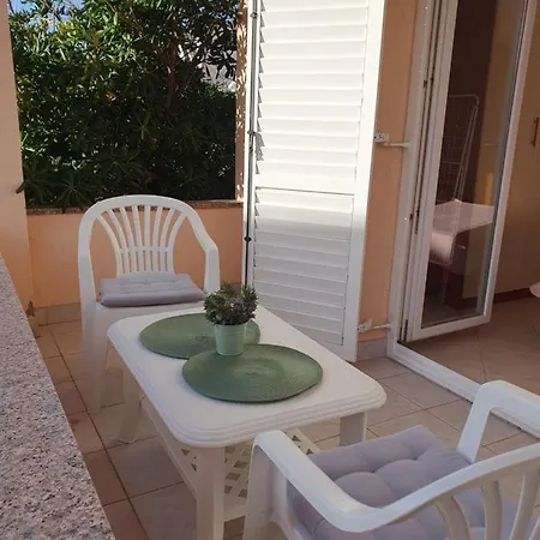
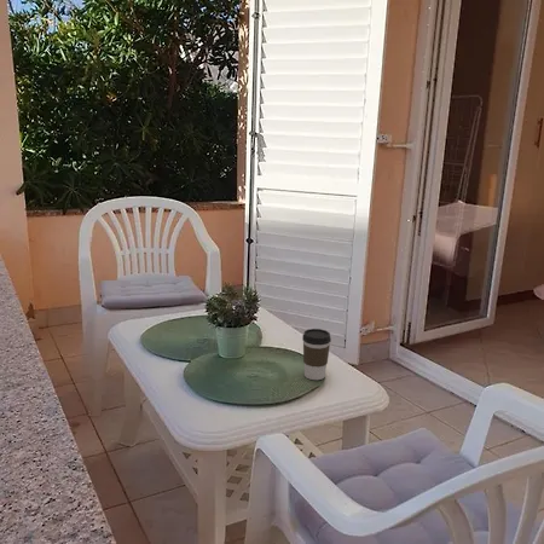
+ coffee cup [301,328,332,381]
